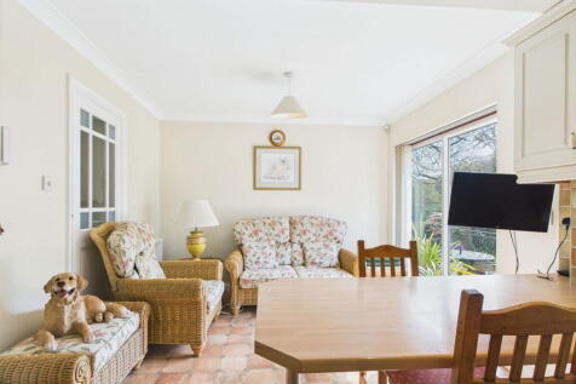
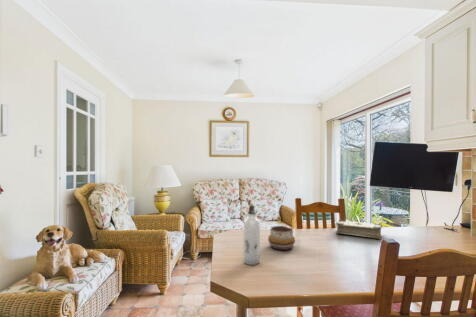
+ book [335,219,382,241]
+ water bottle [243,204,261,266]
+ decorative bowl [267,225,296,251]
